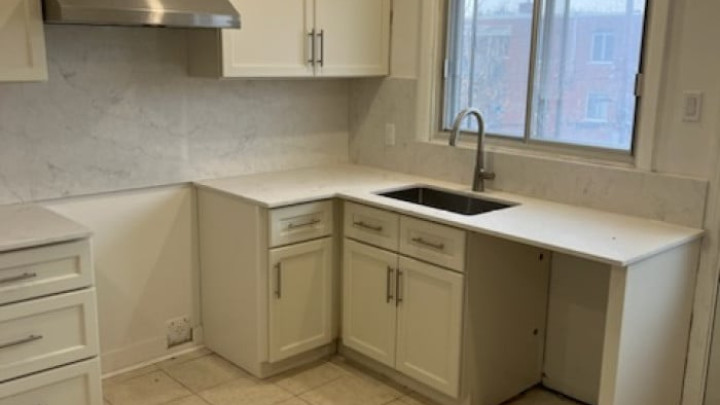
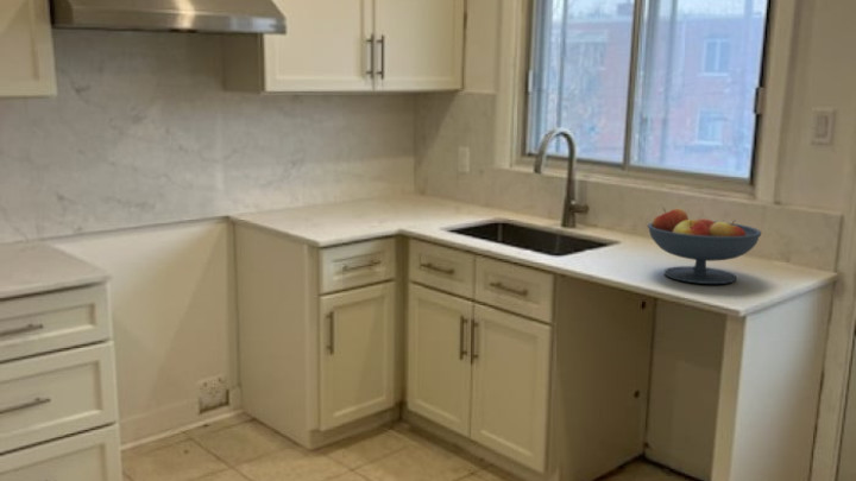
+ fruit bowl [647,207,762,285]
